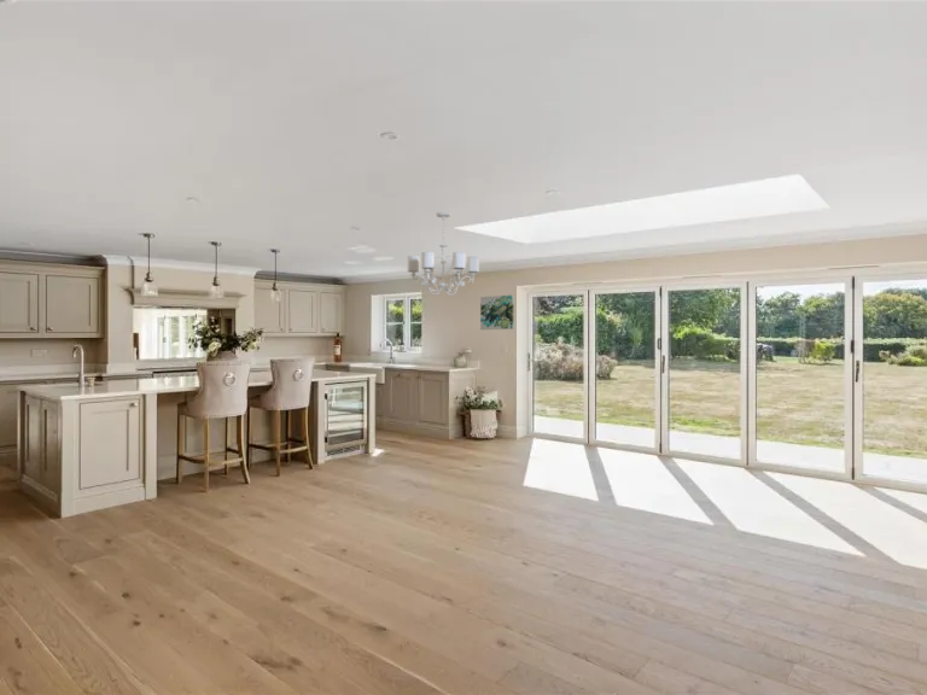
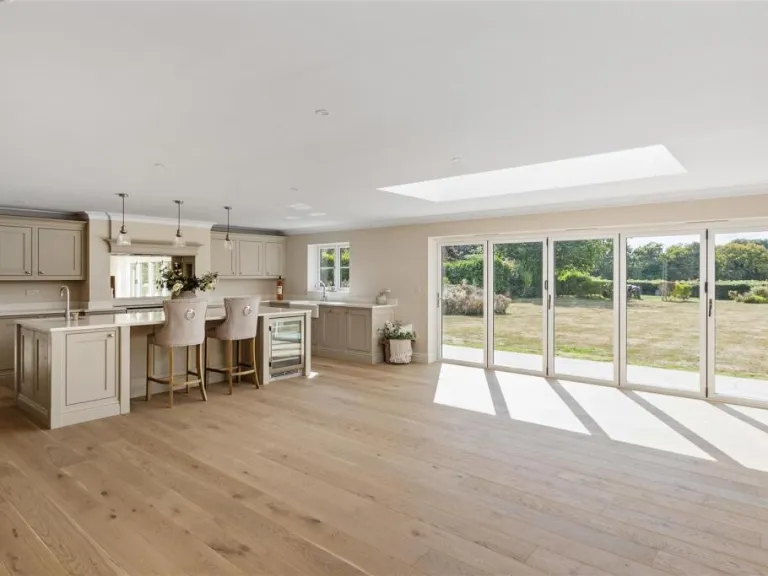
- chandelier [407,211,480,297]
- wall art [479,294,515,331]
